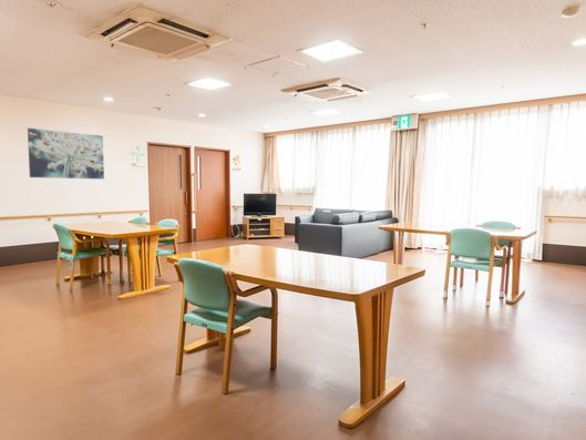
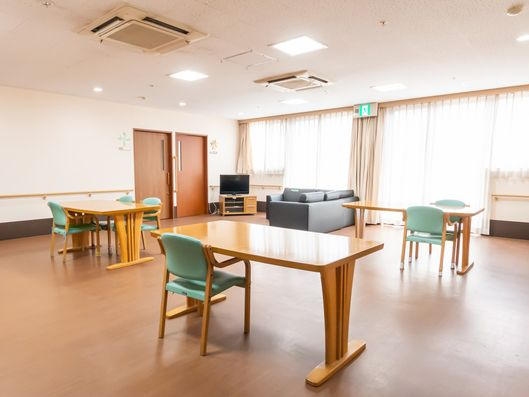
- wall art [27,127,105,181]
